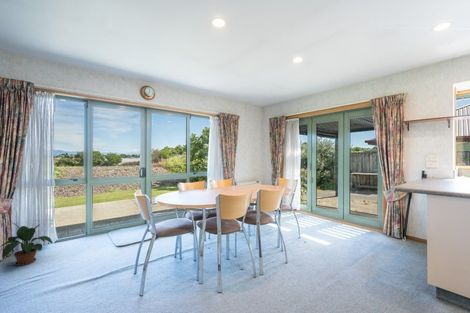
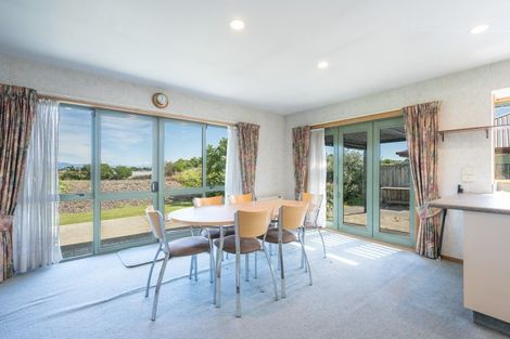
- potted plant [0,221,53,267]
